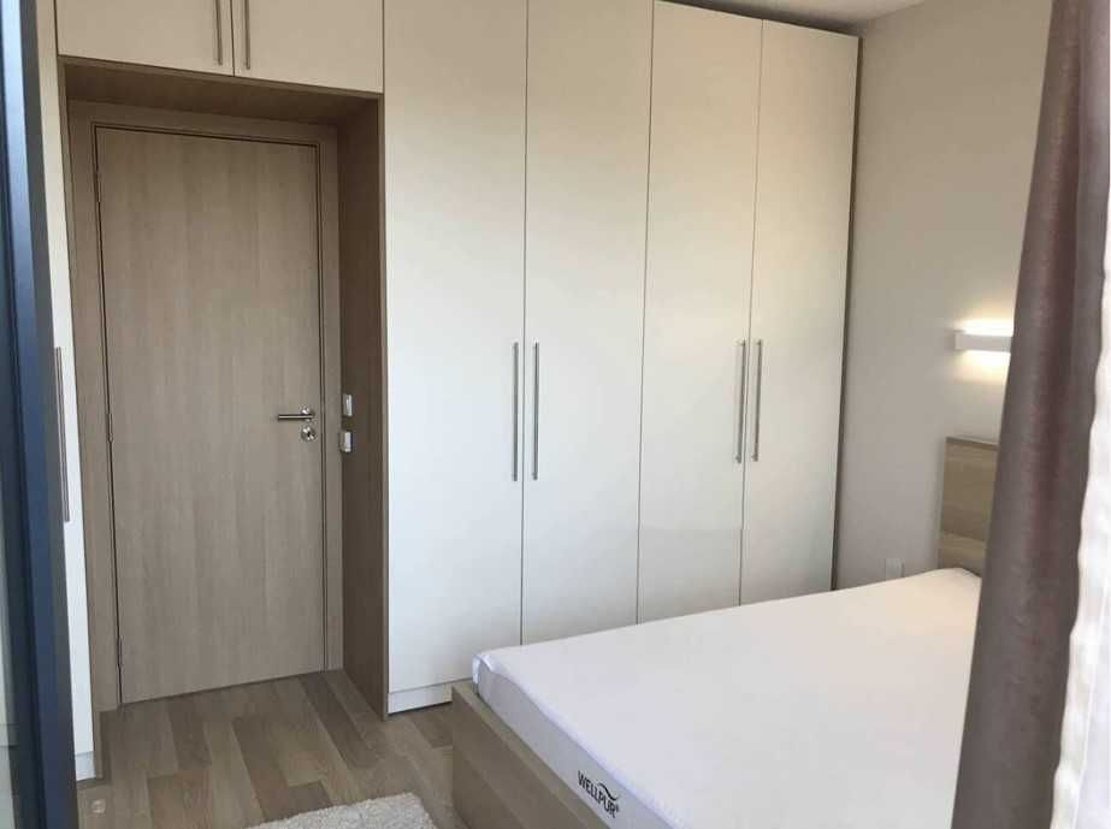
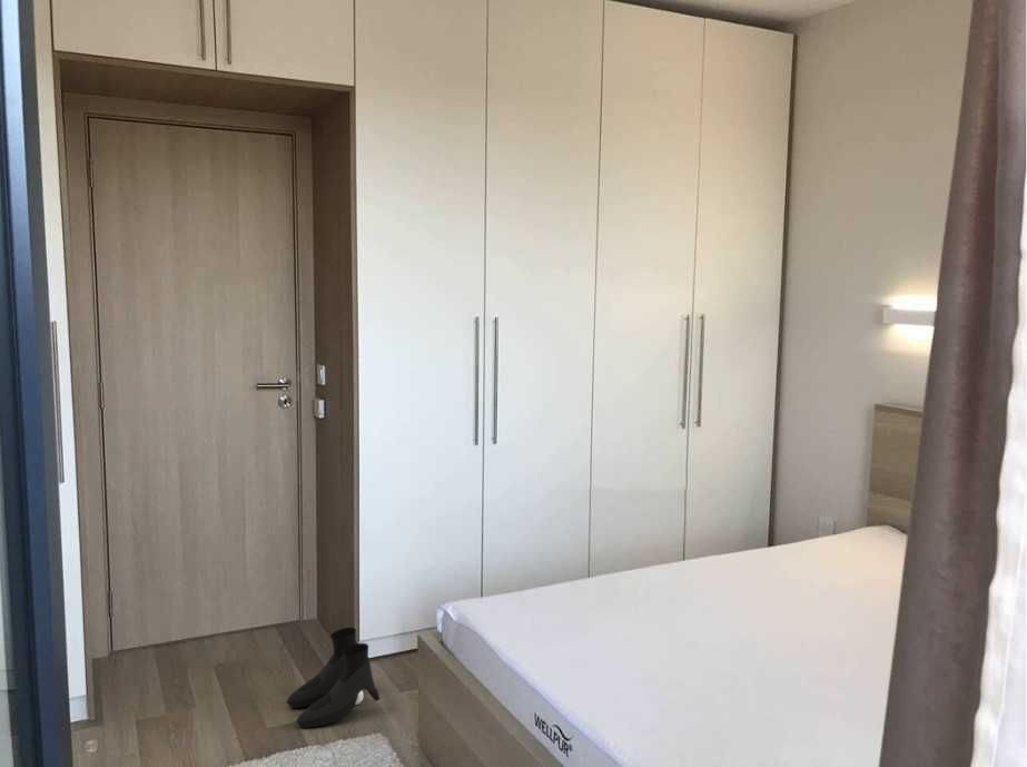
+ boots [286,627,381,729]
